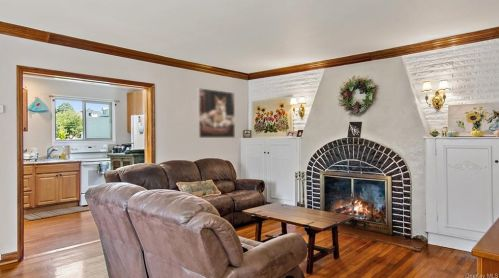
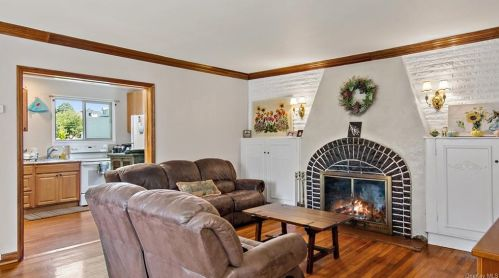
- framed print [196,87,236,139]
